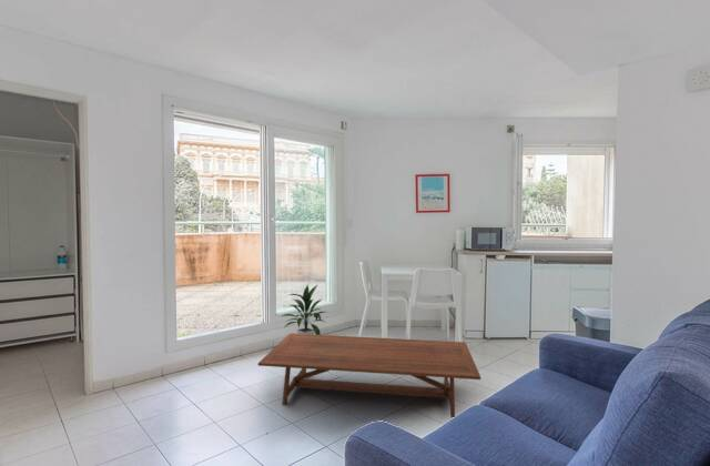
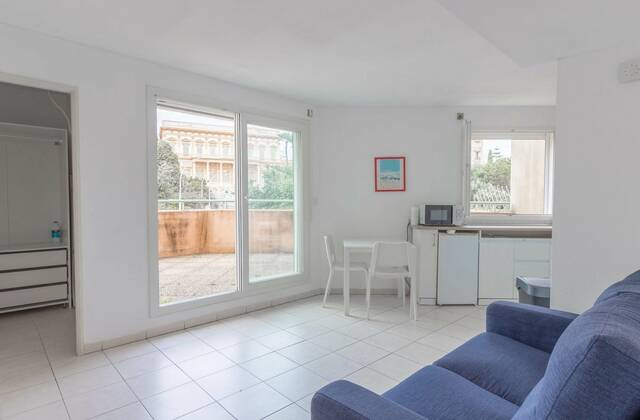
- coffee table [257,333,481,419]
- indoor plant [278,283,327,335]
